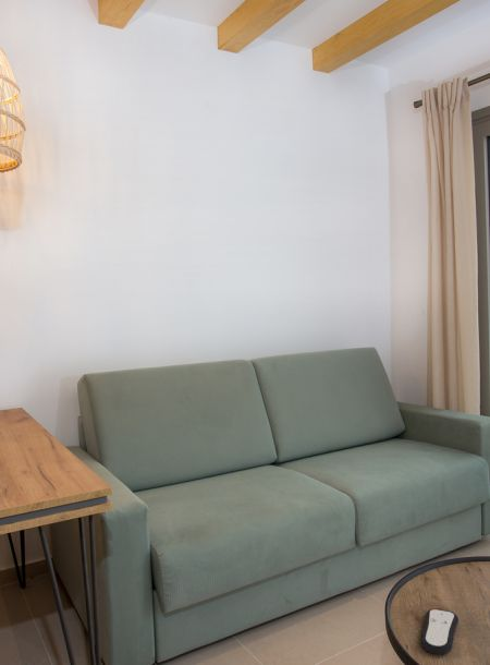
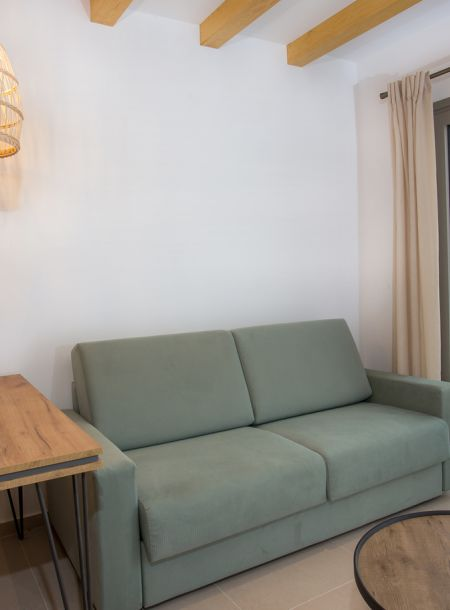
- remote control [420,607,460,655]
